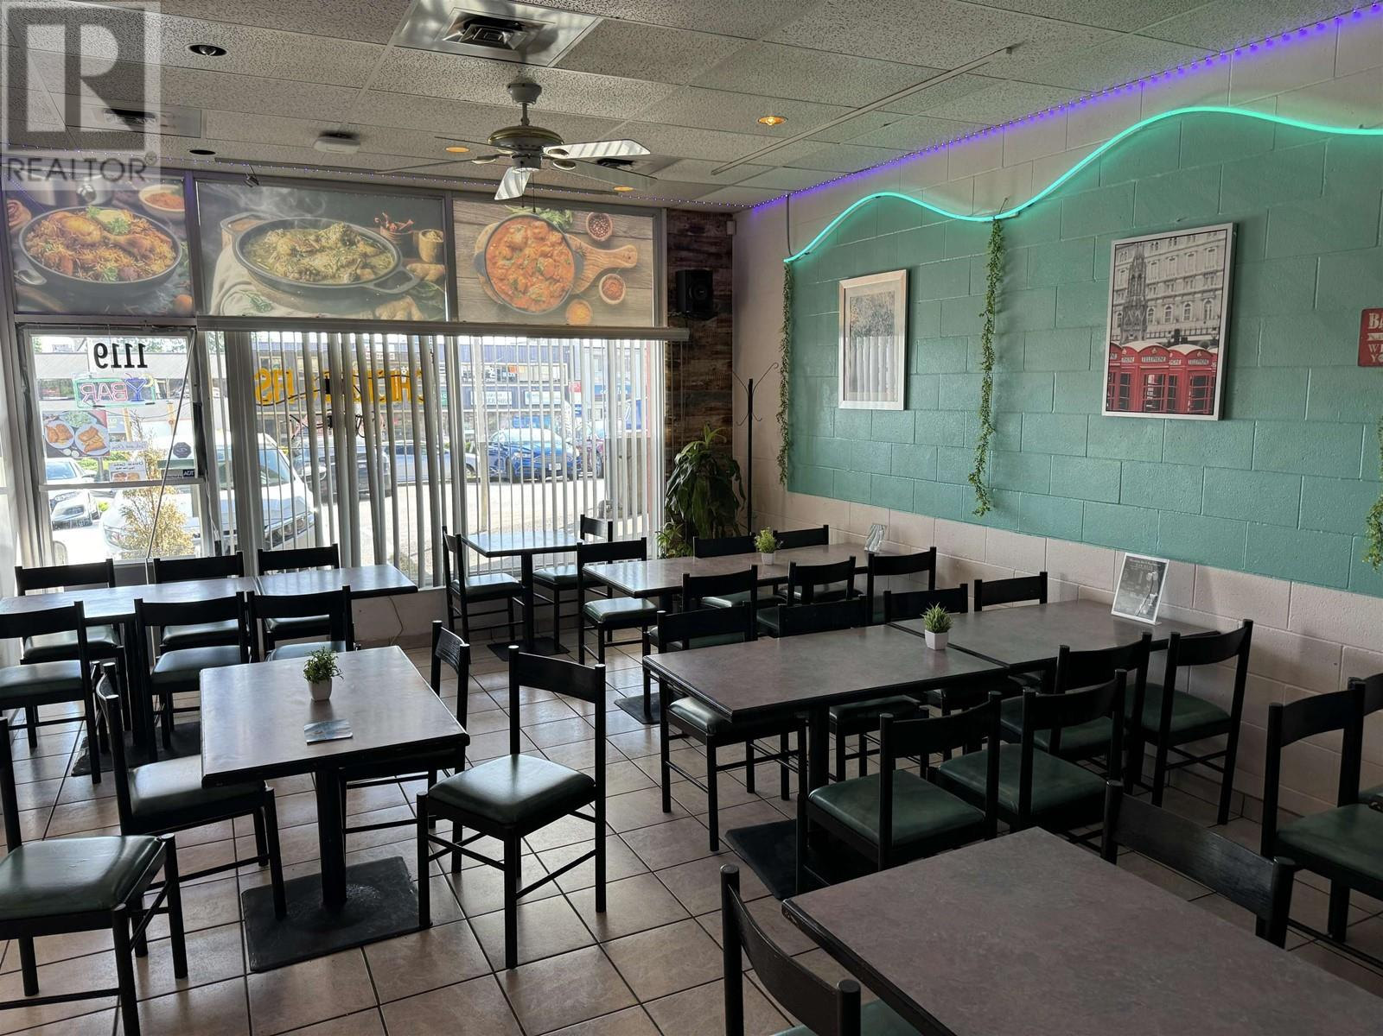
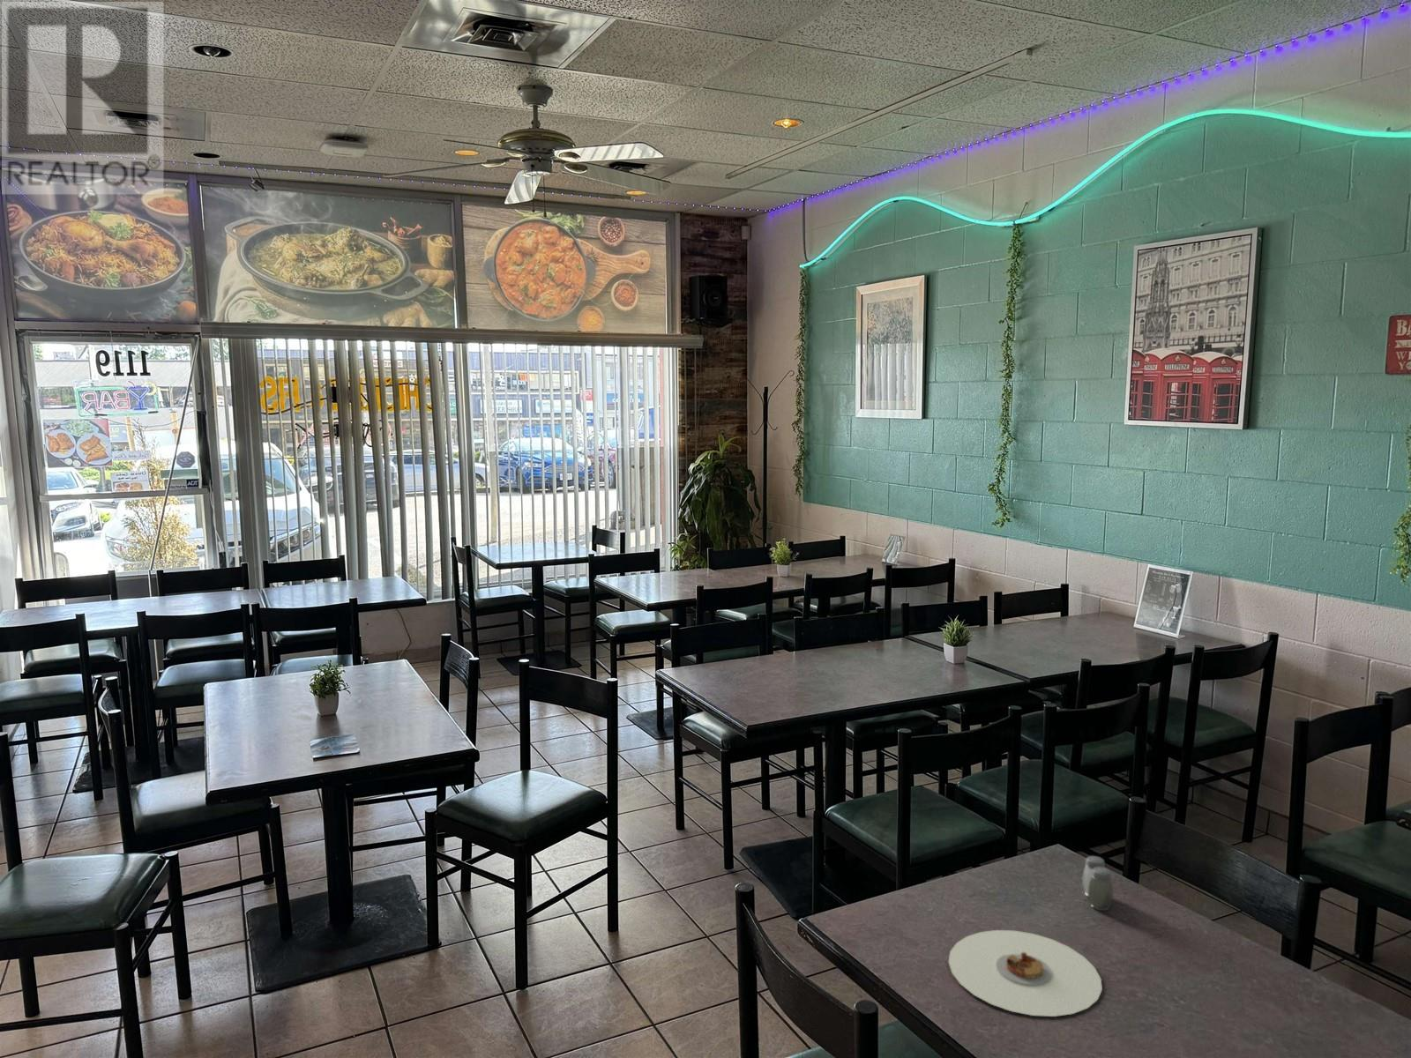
+ salt and pepper shaker [1081,856,1114,911]
+ plate [947,929,1103,1018]
